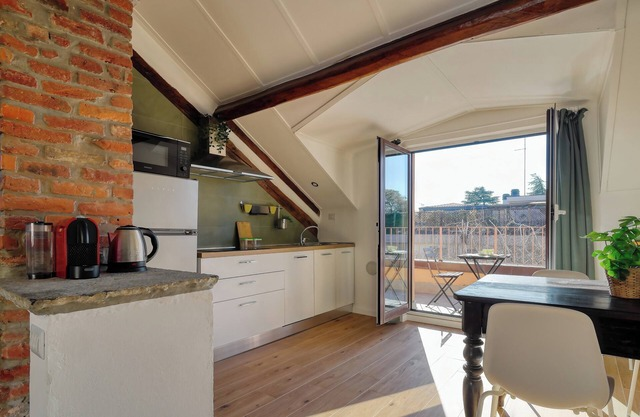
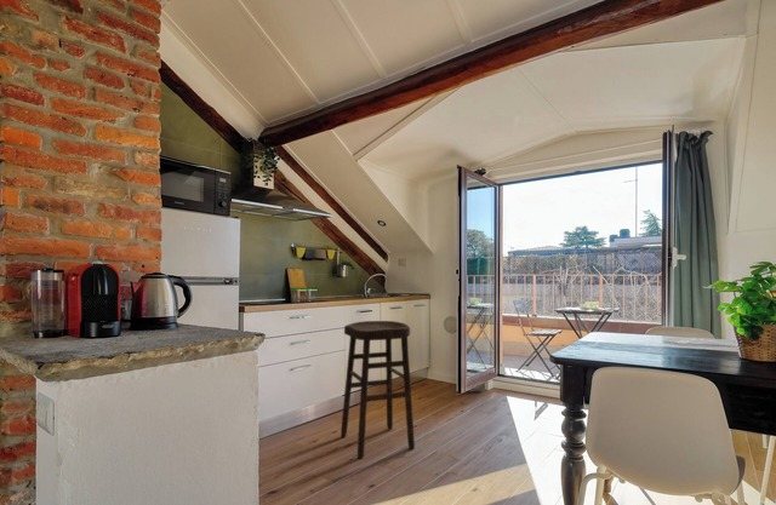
+ stool [340,320,416,460]
